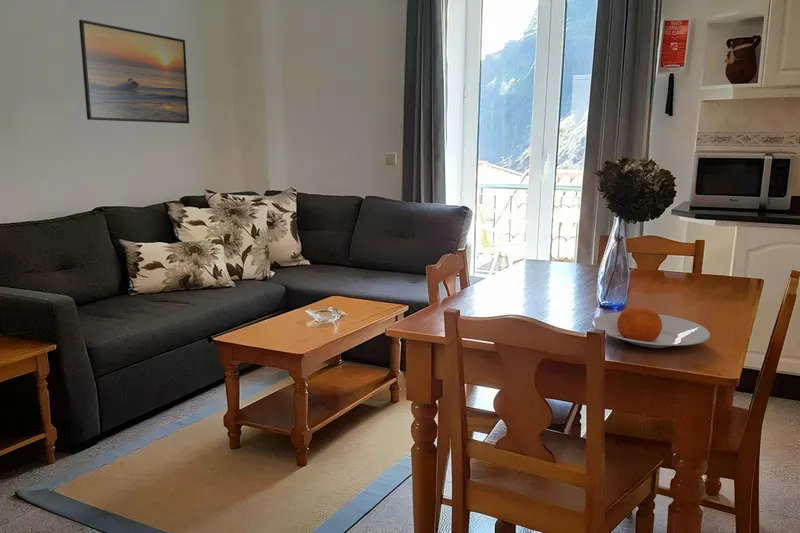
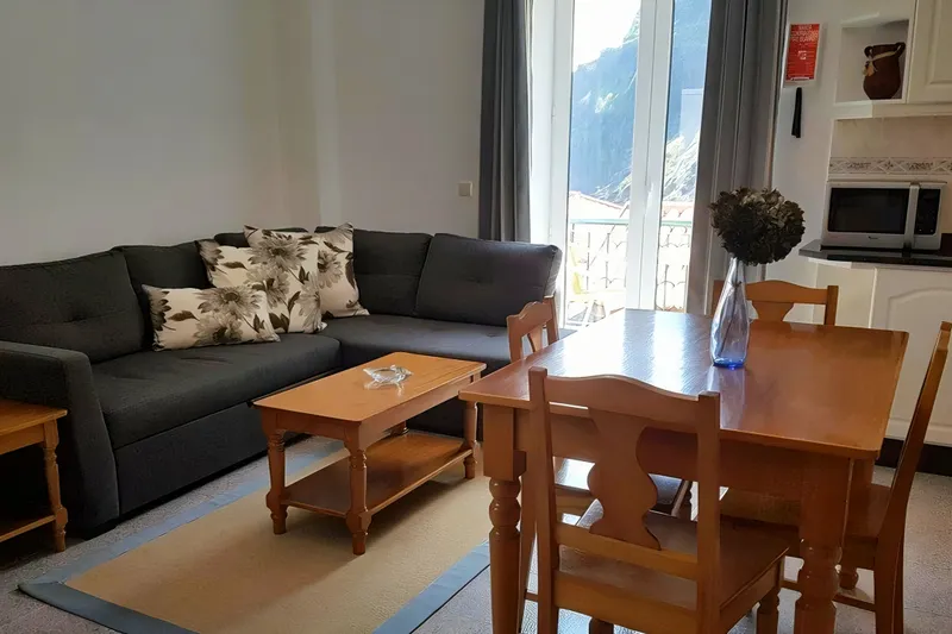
- plate [592,305,711,349]
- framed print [78,19,190,124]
